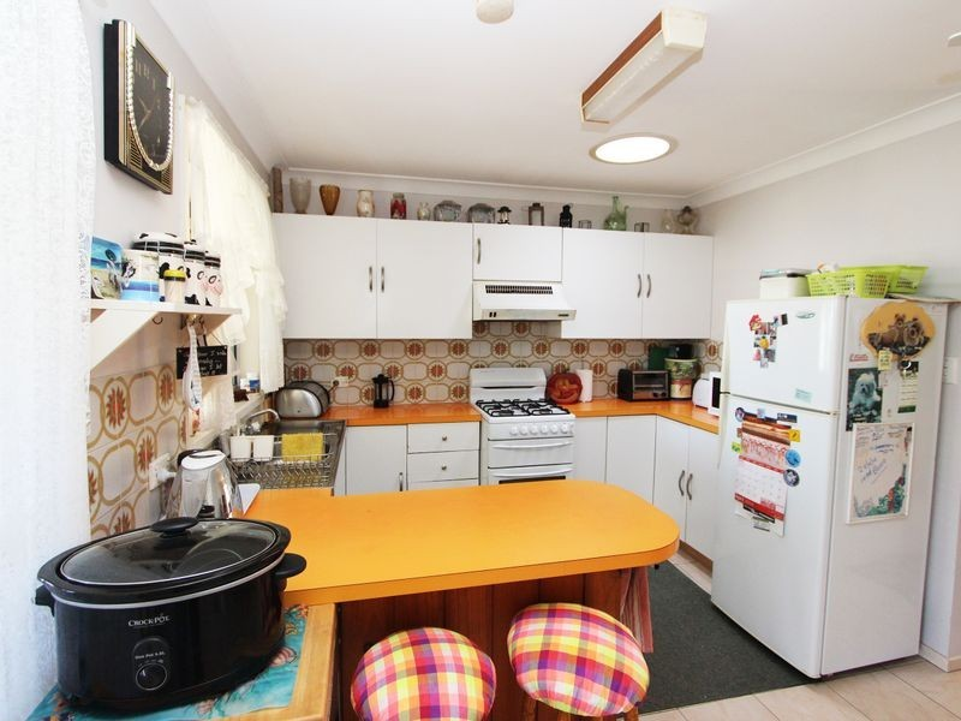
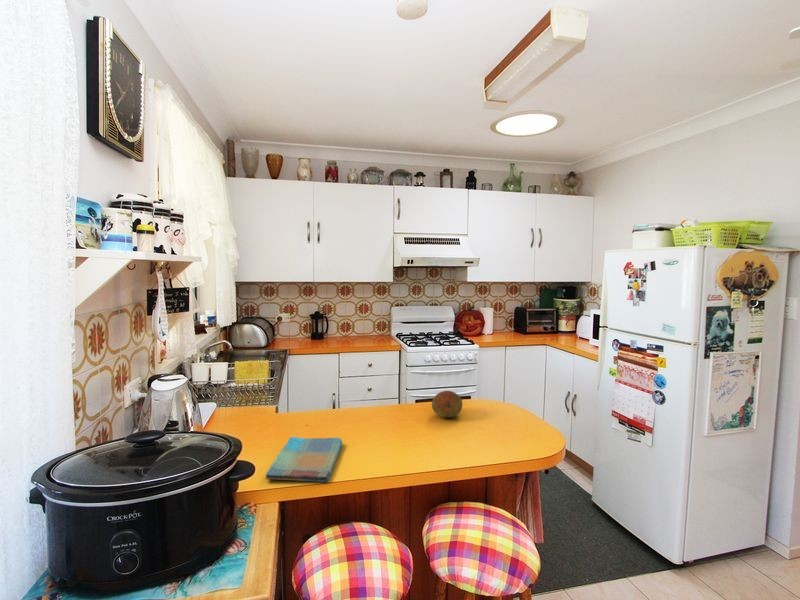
+ dish towel [265,435,343,483]
+ fruit [431,390,463,419]
